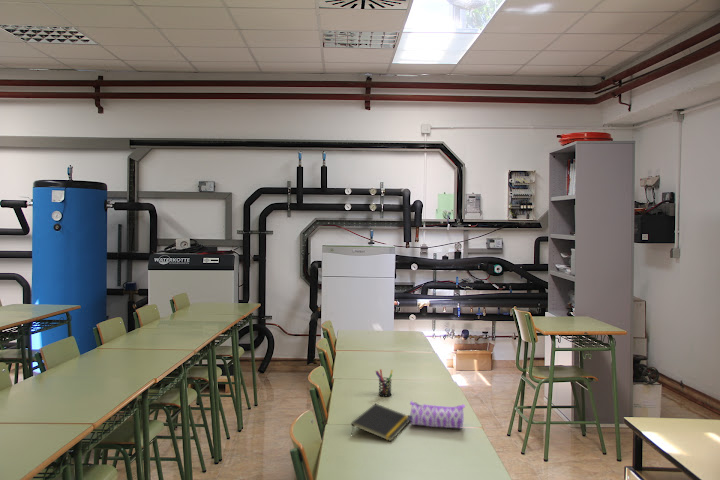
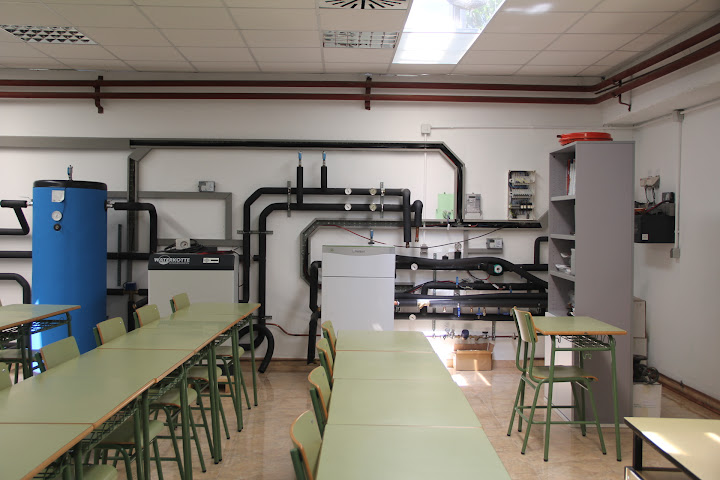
- pen holder [374,368,394,398]
- notepad [351,403,411,442]
- pencil case [408,400,466,429]
